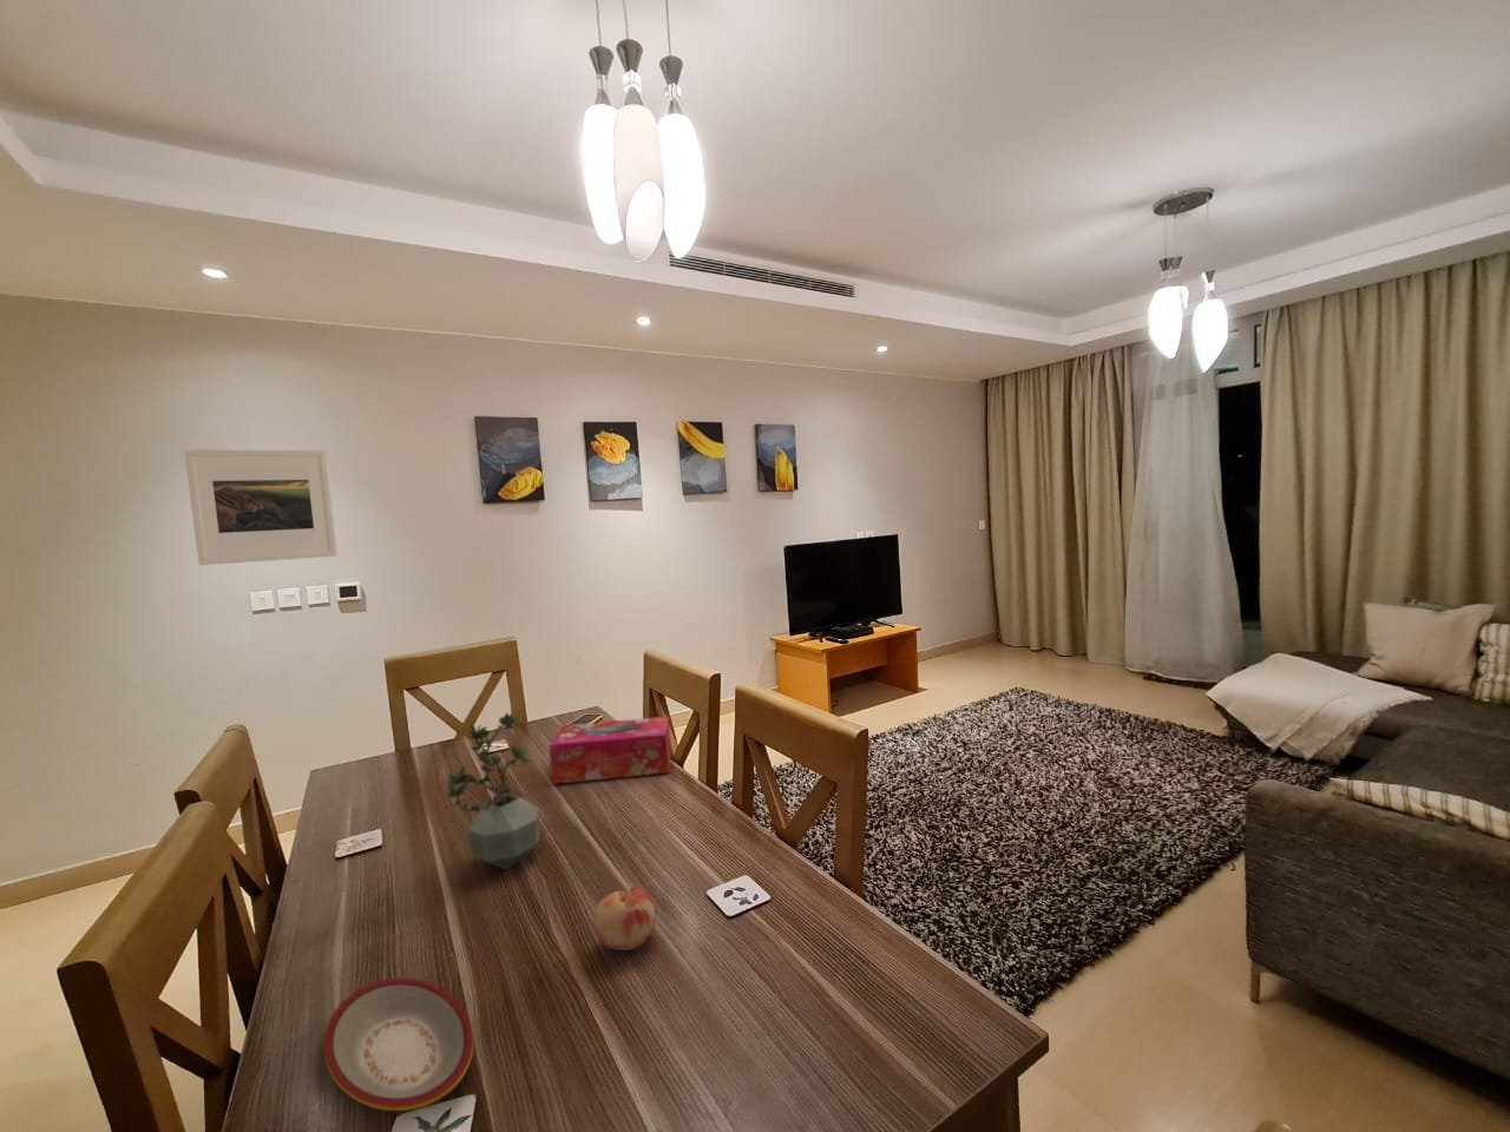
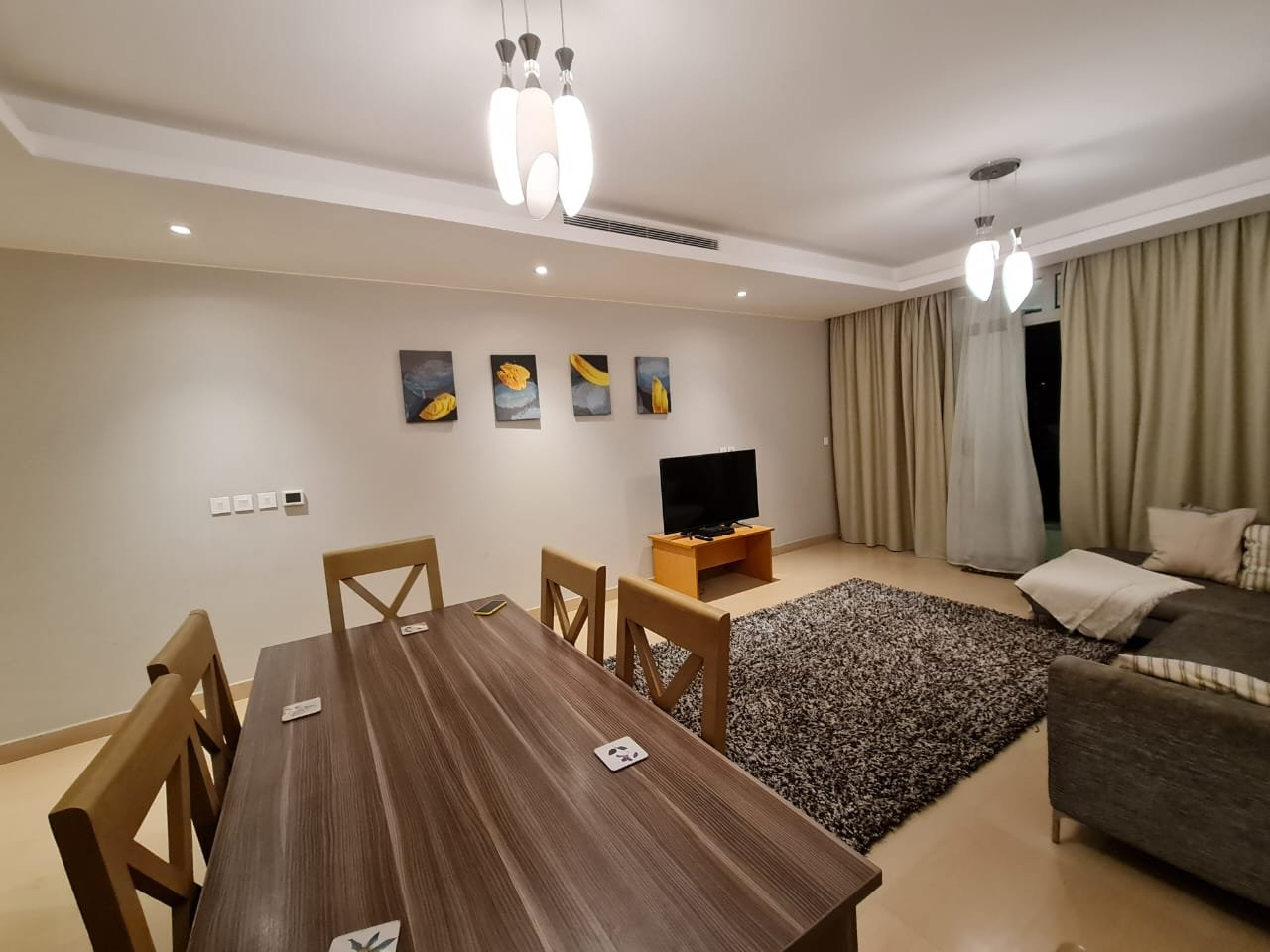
- plate [323,976,474,1112]
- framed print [184,448,339,566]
- tissue box [548,715,673,785]
- potted plant [445,711,541,870]
- fruit [592,887,658,951]
